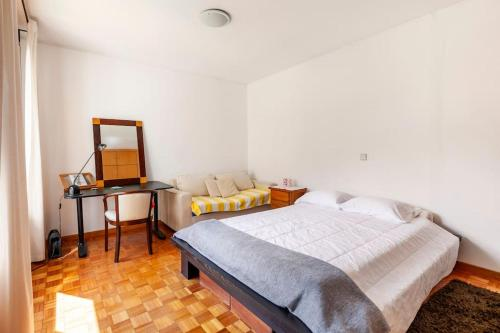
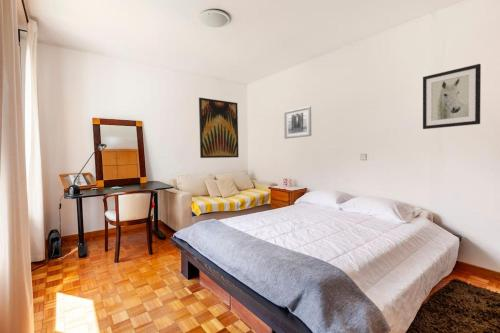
+ wall art [283,105,312,140]
+ wall art [422,63,482,130]
+ wall art [198,97,240,159]
